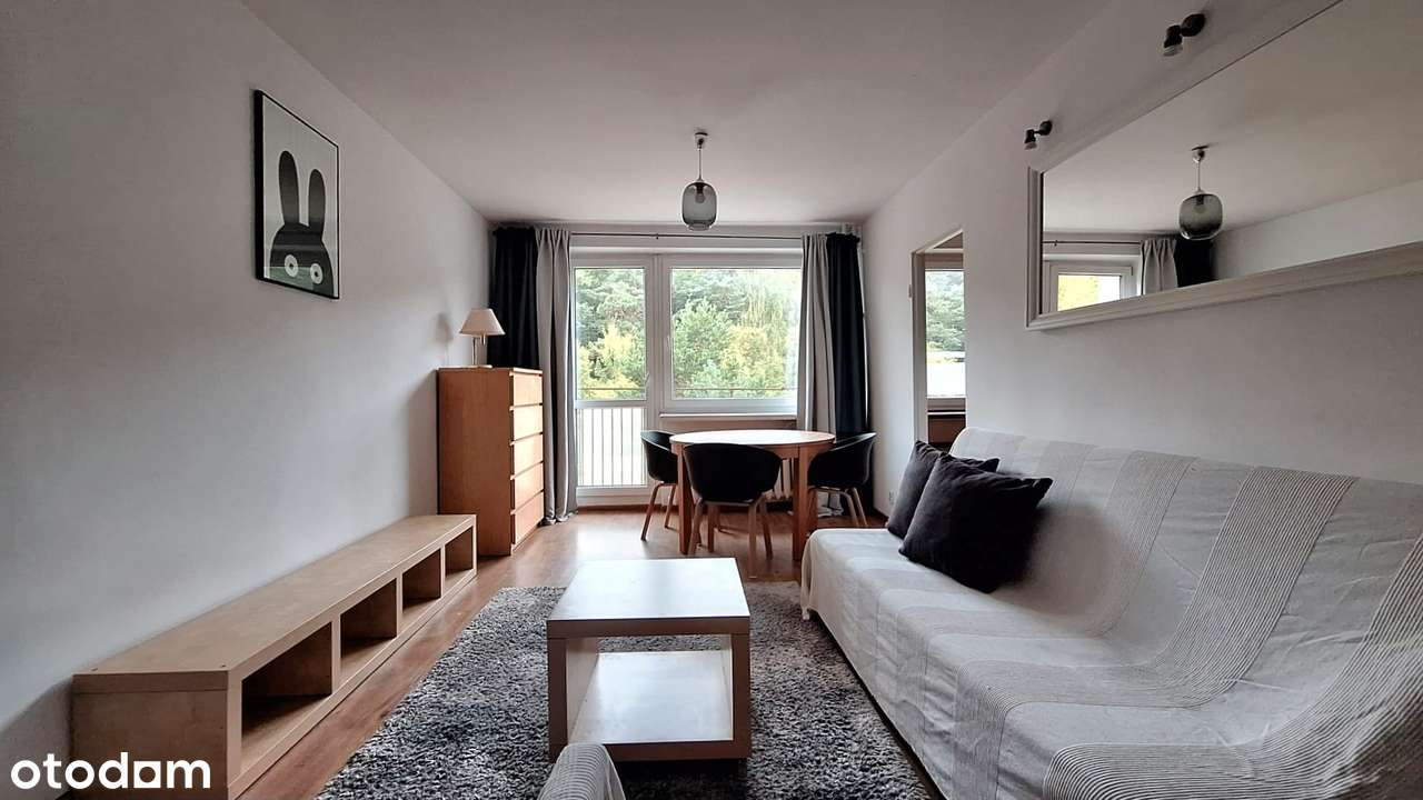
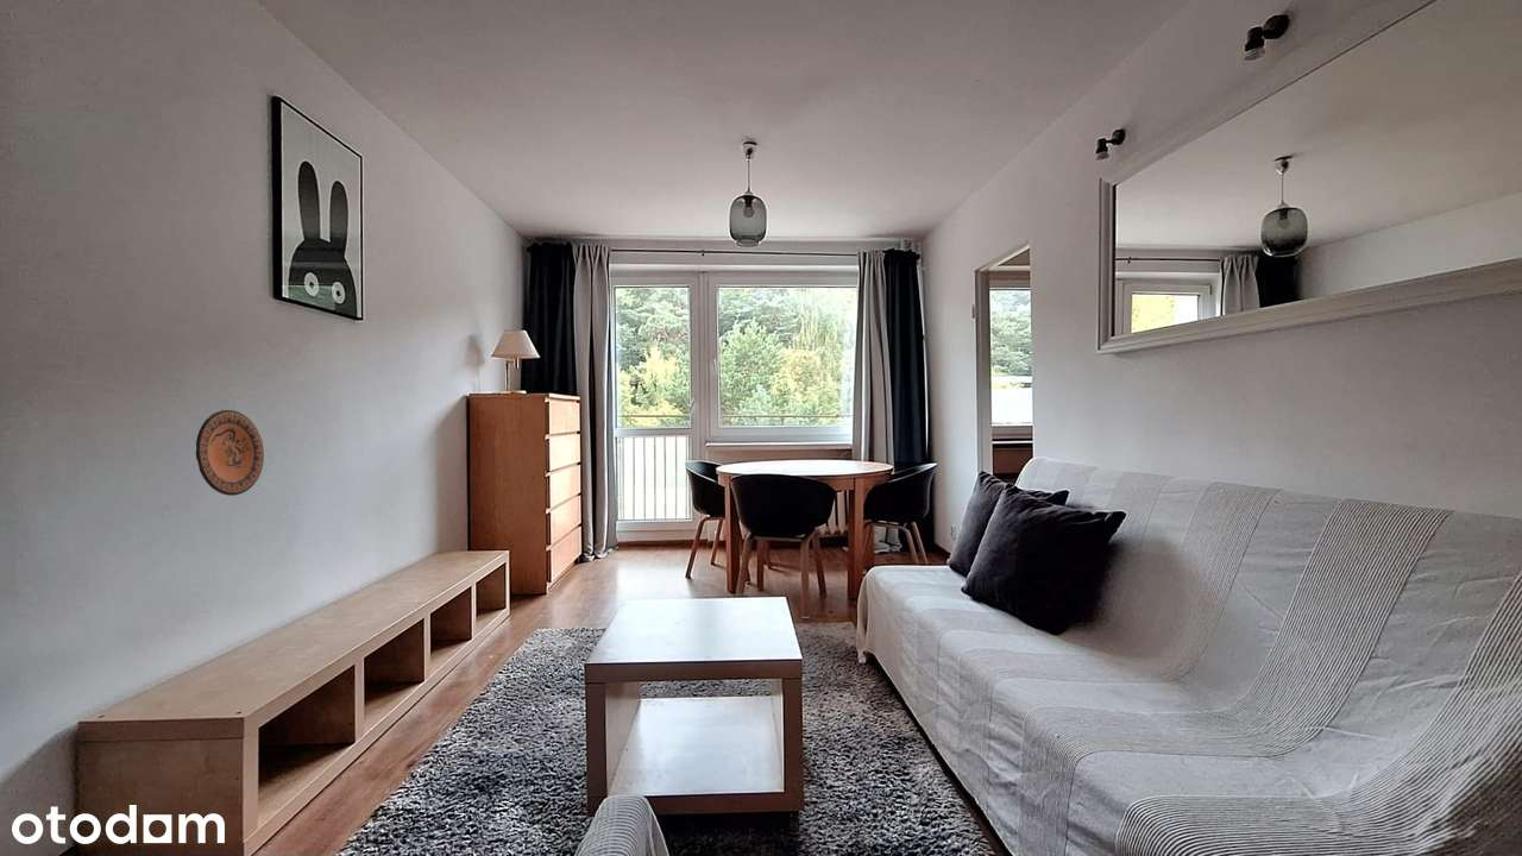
+ decorative plate [195,409,265,497]
